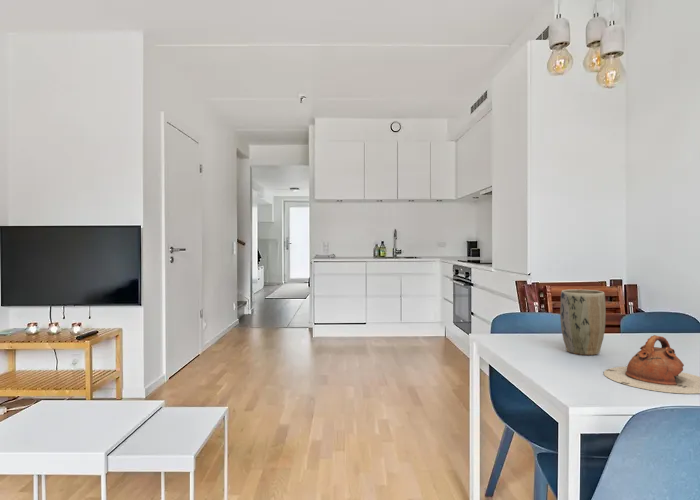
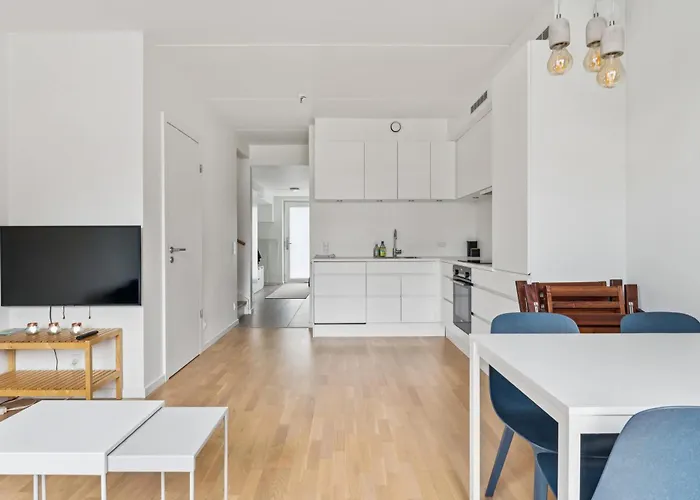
- teapot [603,334,700,395]
- plant pot [559,289,607,356]
